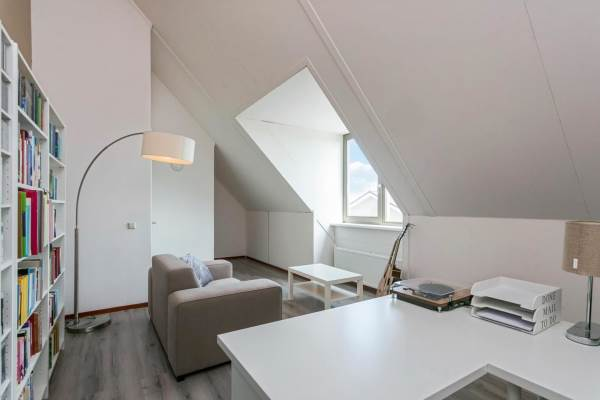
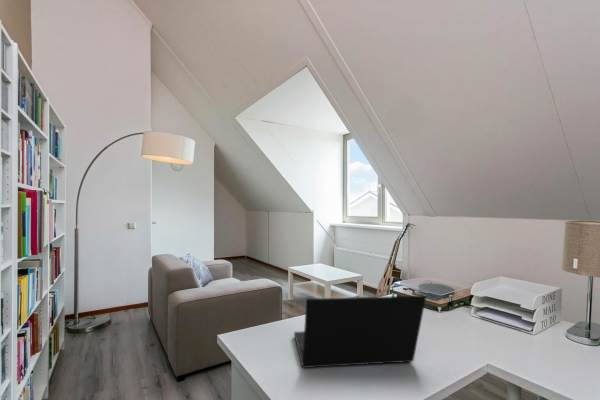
+ laptop [293,294,427,369]
